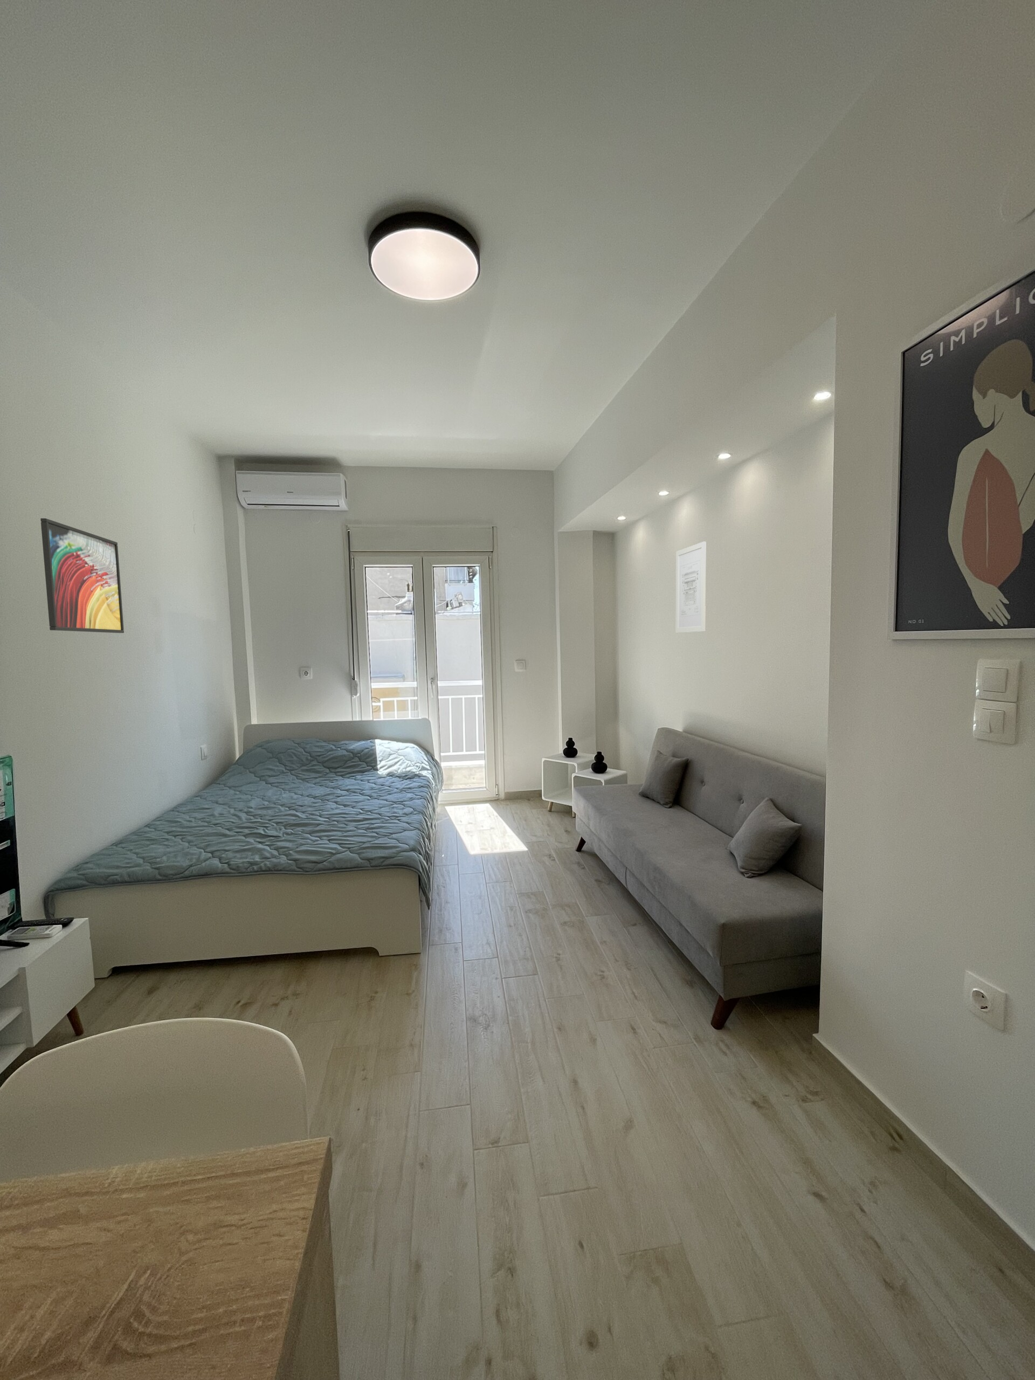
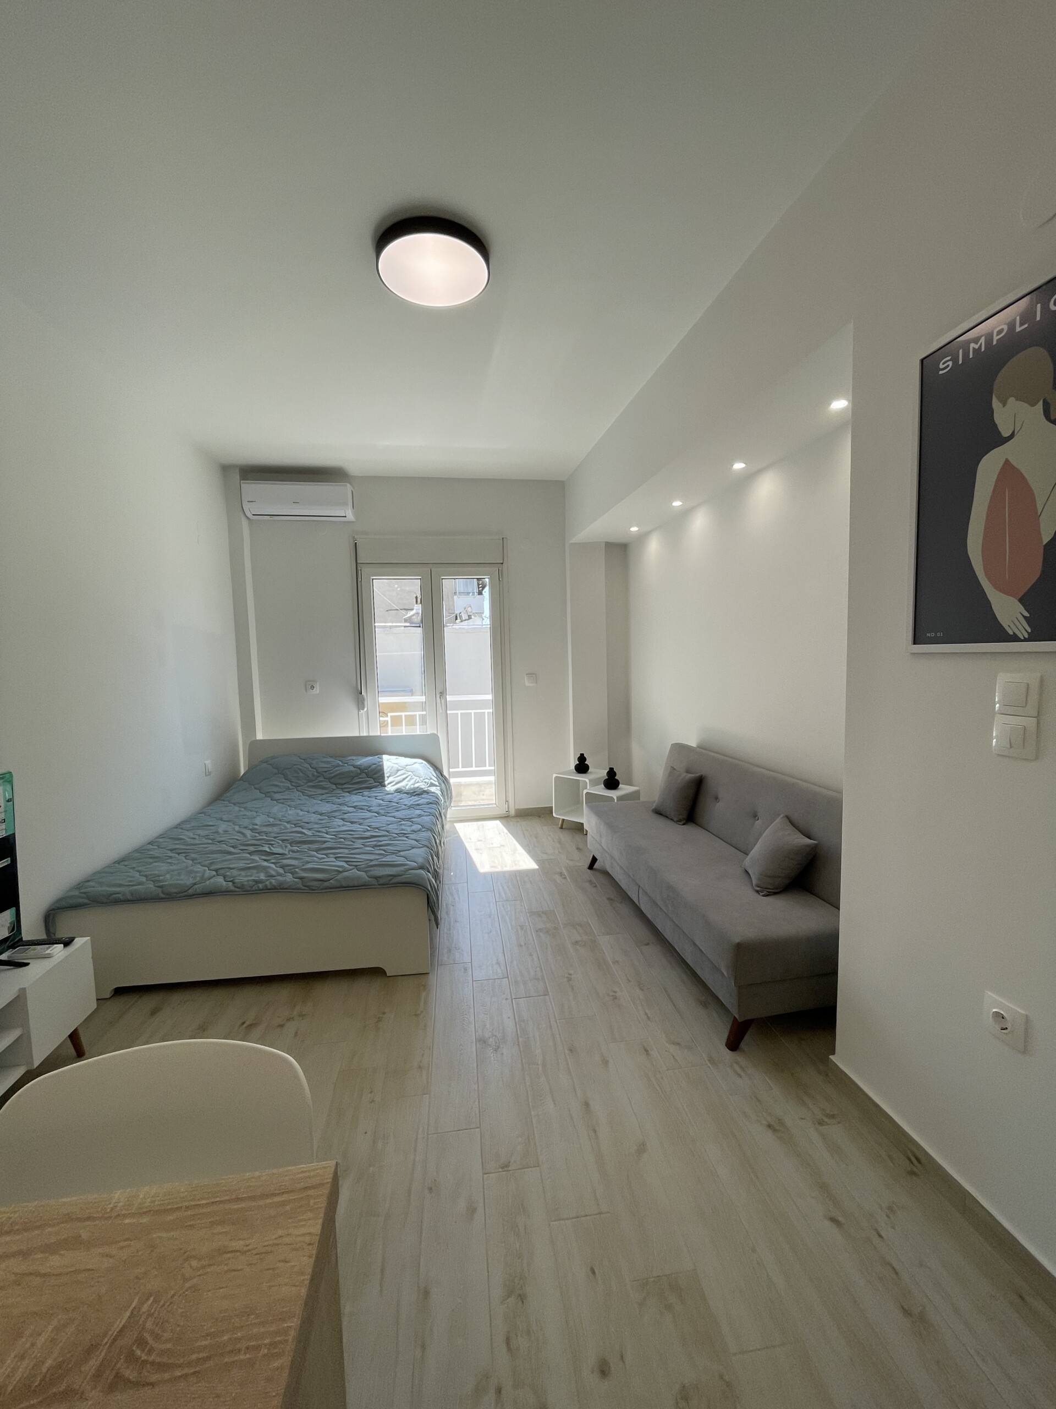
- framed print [40,517,125,633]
- wall art [675,541,707,632]
